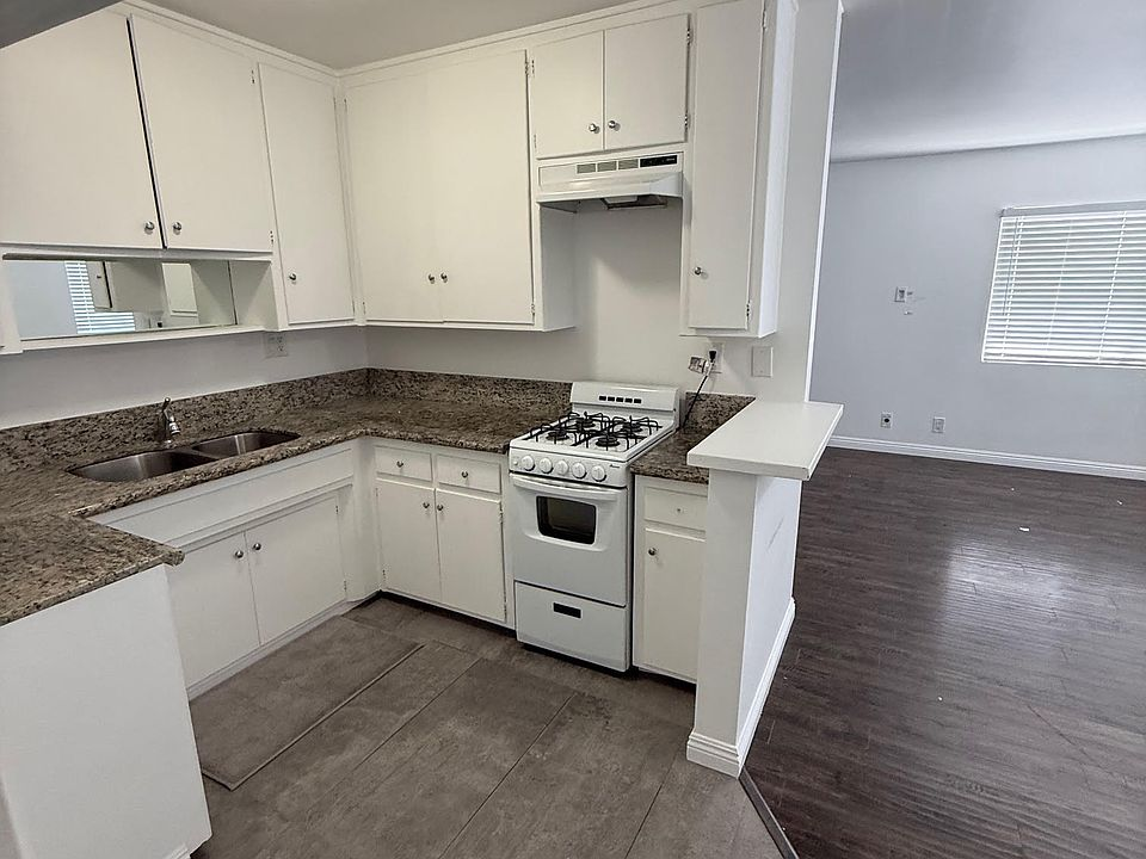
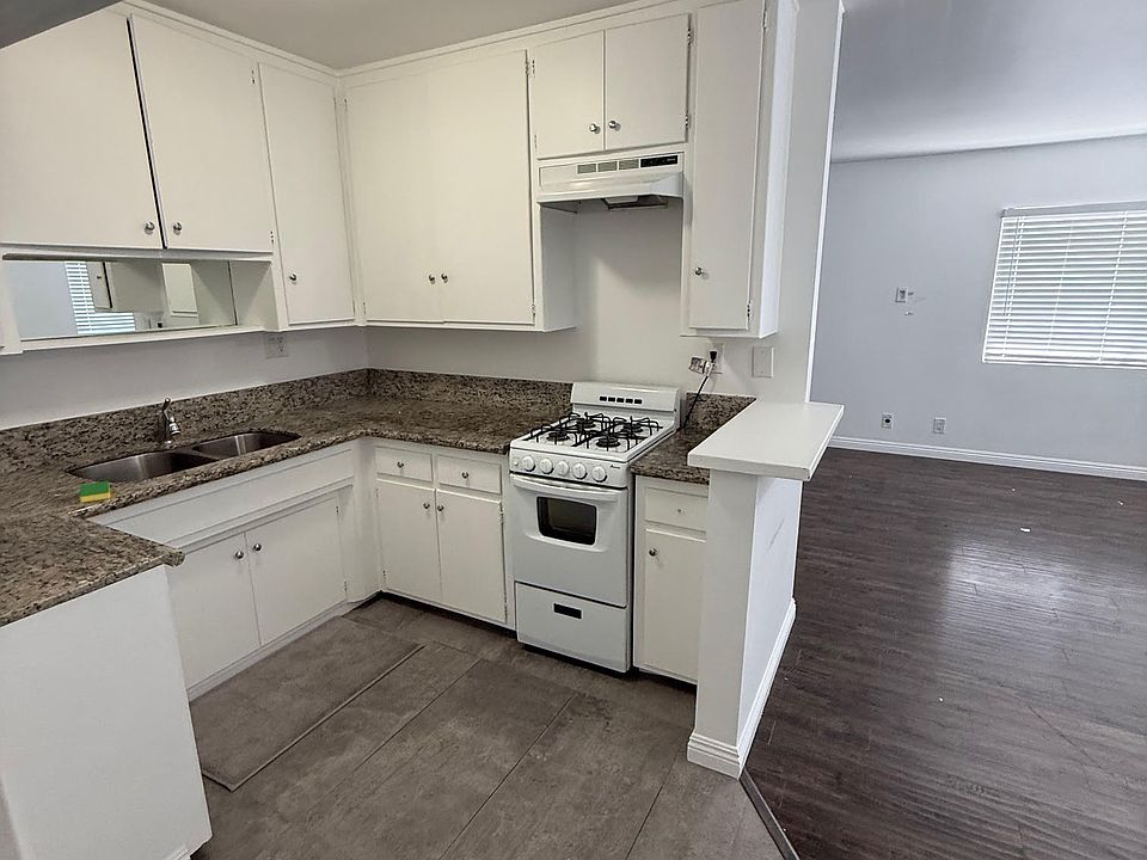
+ dish sponge [79,480,111,504]
